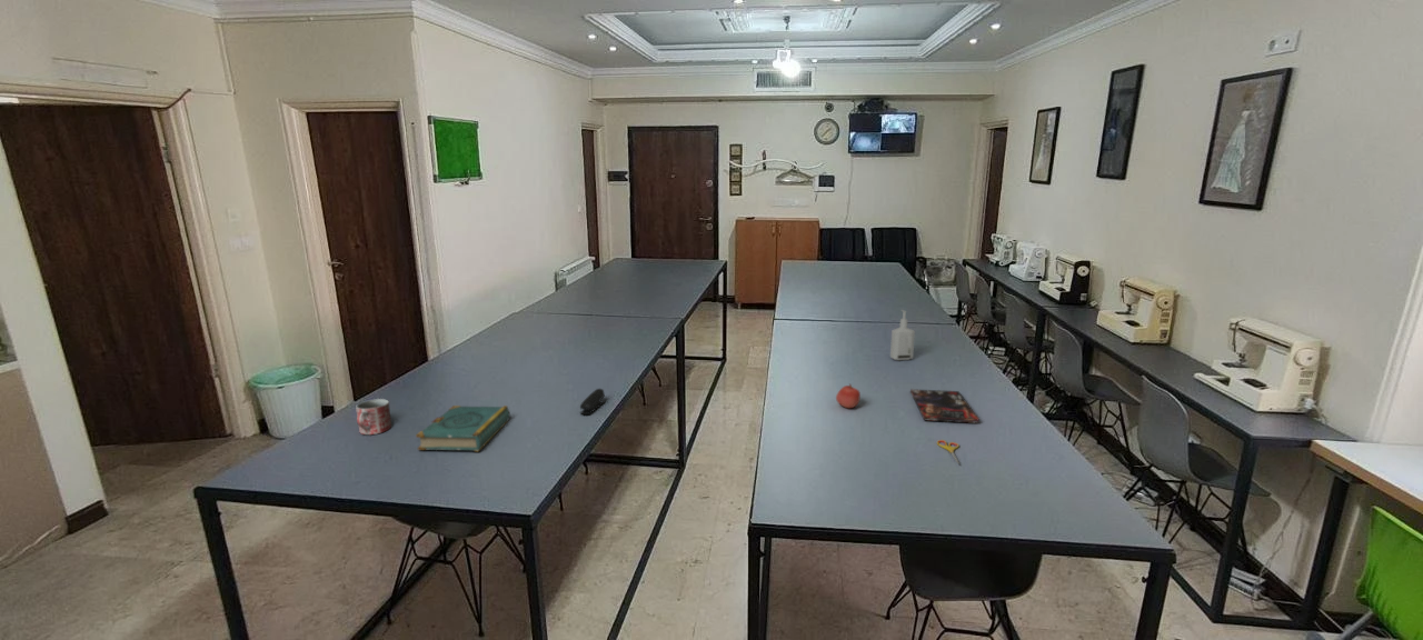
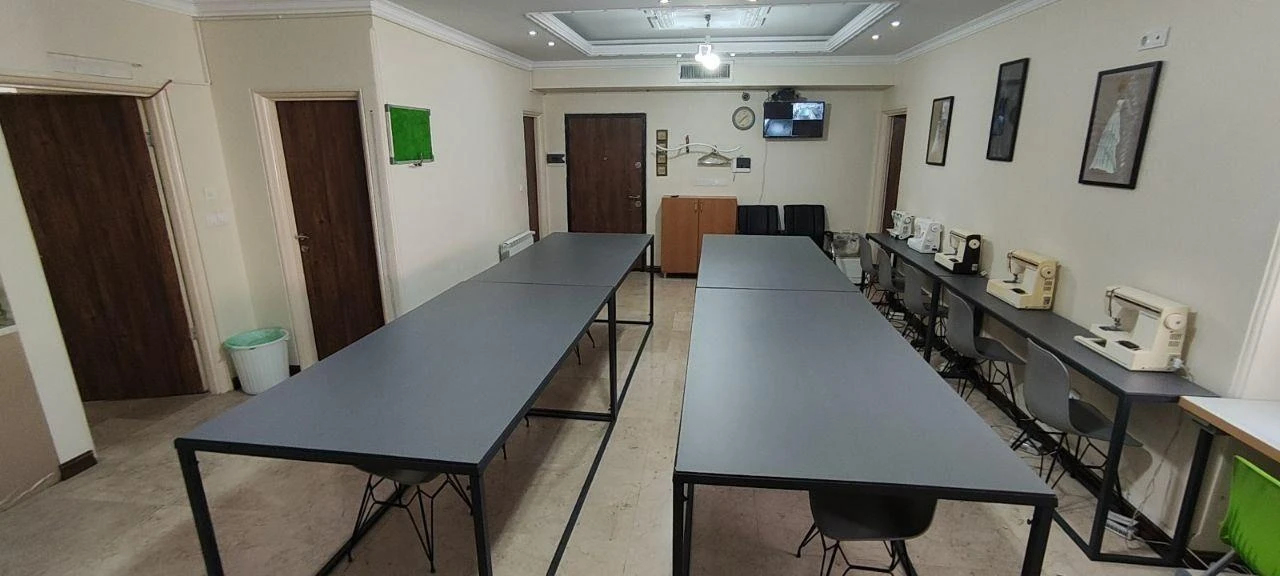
- apple [835,382,862,409]
- scissors [936,439,959,464]
- book [909,388,979,424]
- book [415,404,511,452]
- mug [355,398,392,436]
- bottle [889,309,916,361]
- stapler [579,388,607,416]
